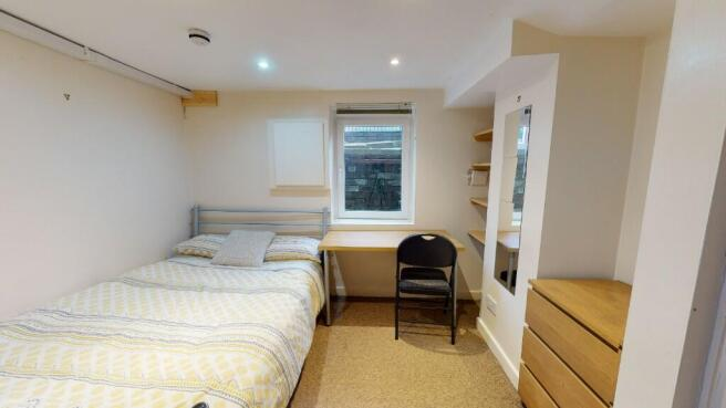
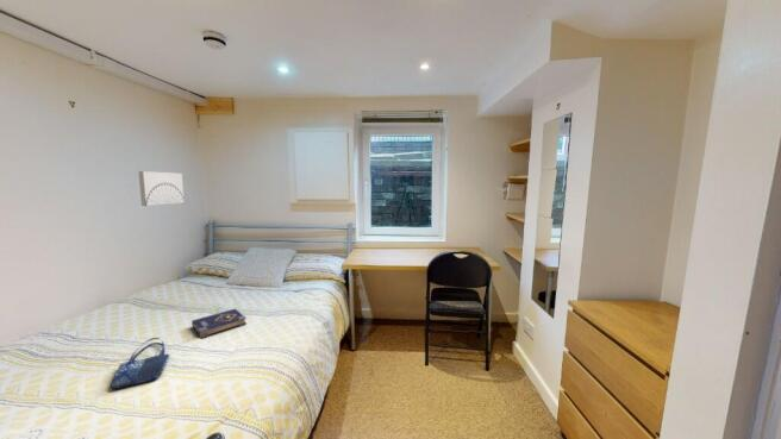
+ shopping bag [110,337,171,390]
+ book [190,307,248,339]
+ wall art [137,170,186,207]
